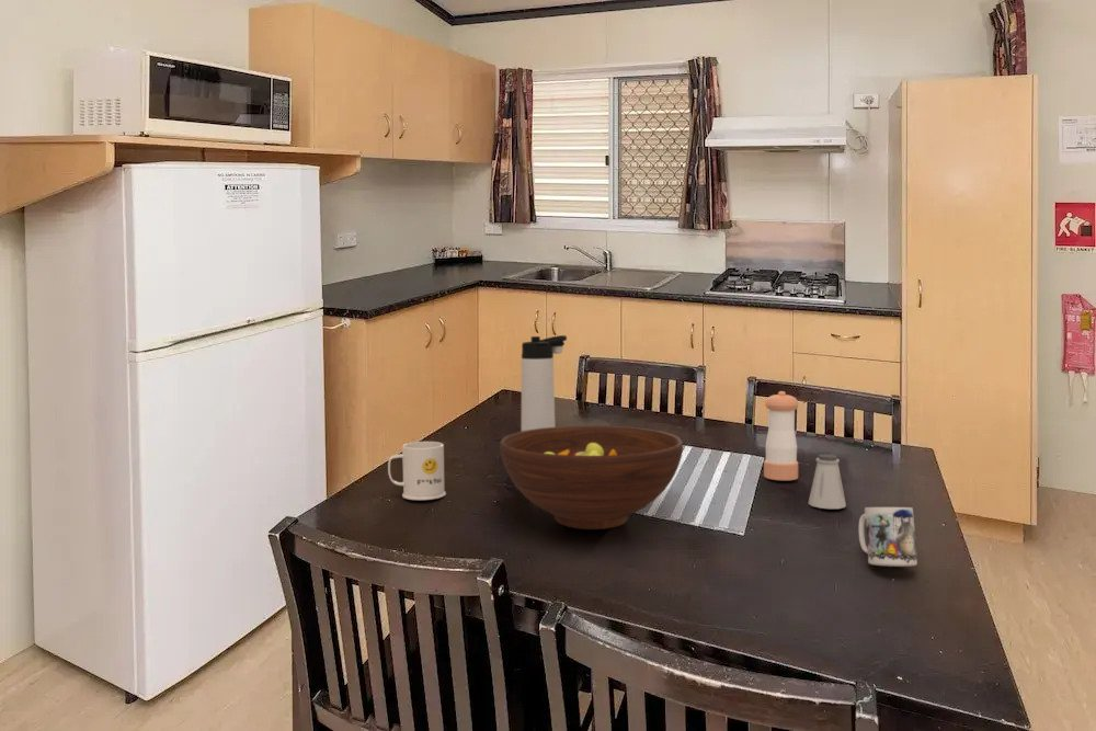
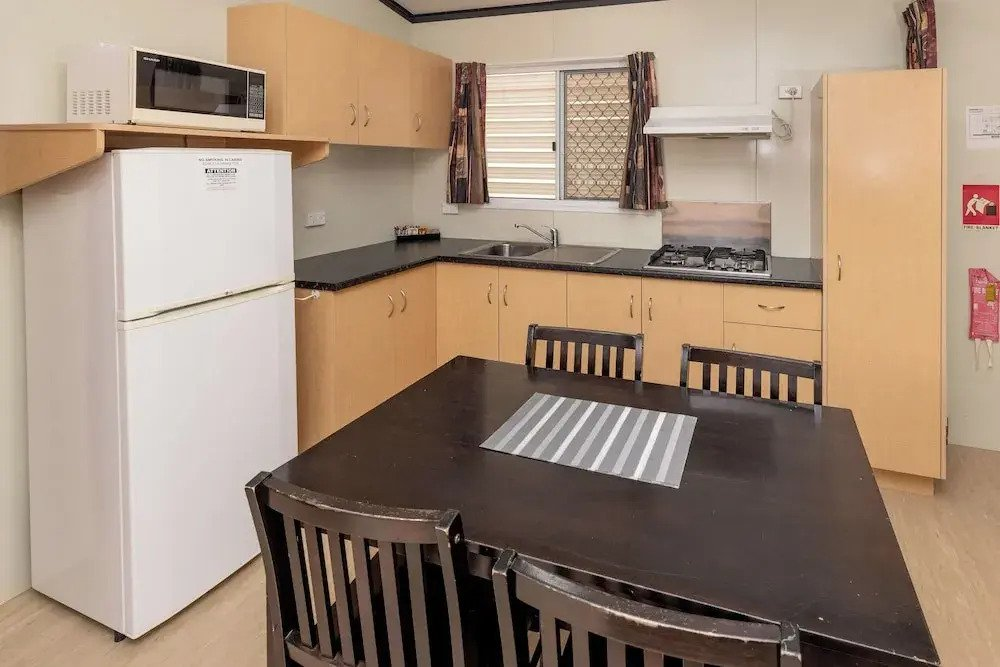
- mug [858,506,918,568]
- pepper shaker [763,390,800,481]
- mug [387,441,447,501]
- saltshaker [807,454,847,510]
- thermos bottle [521,334,568,432]
- fruit bowl [499,425,684,530]
